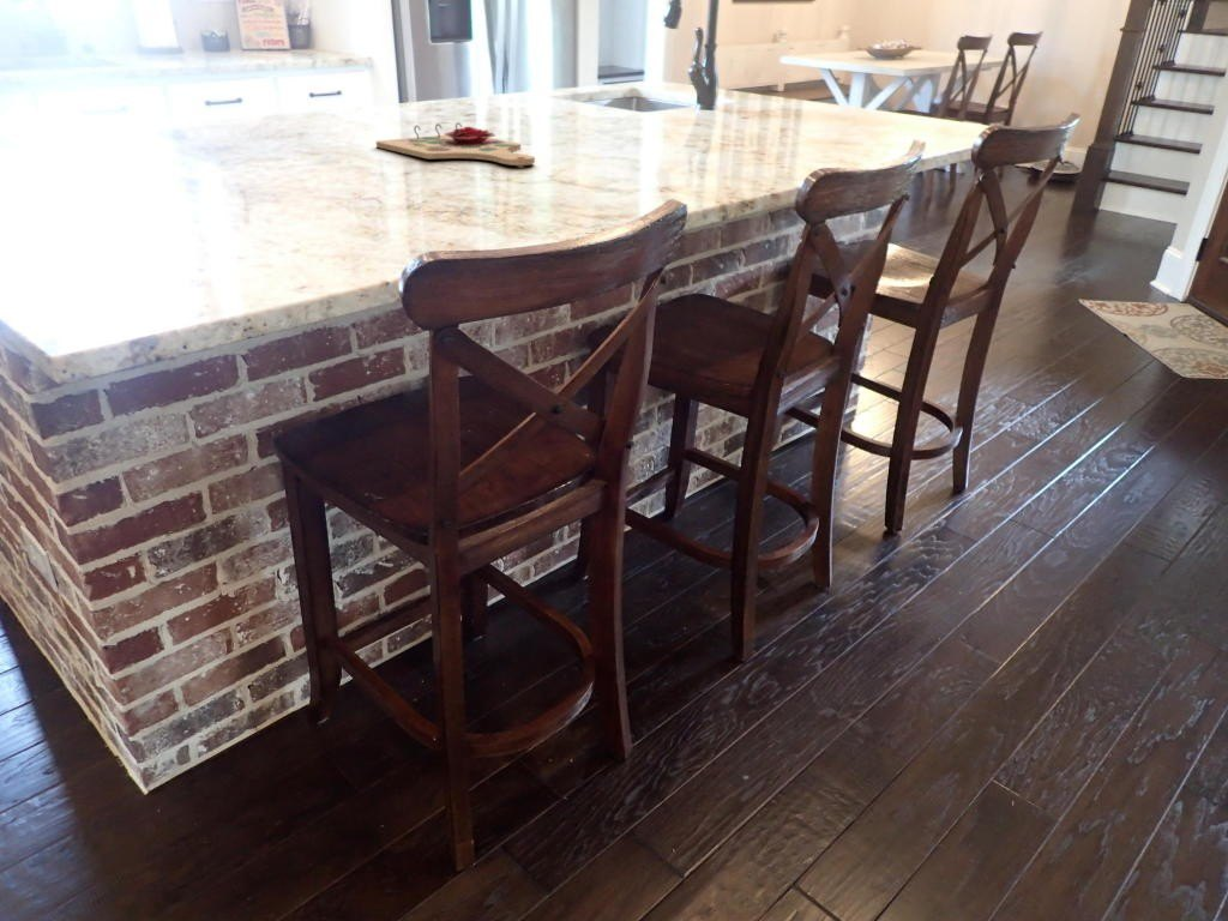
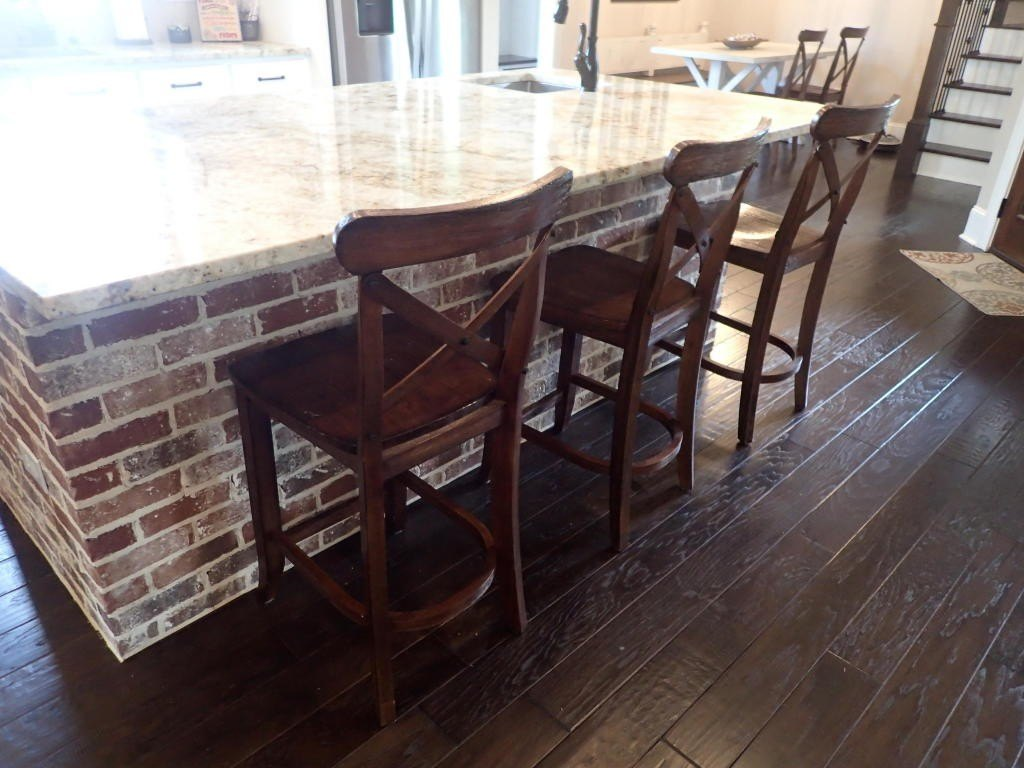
- cutting board [375,121,536,167]
